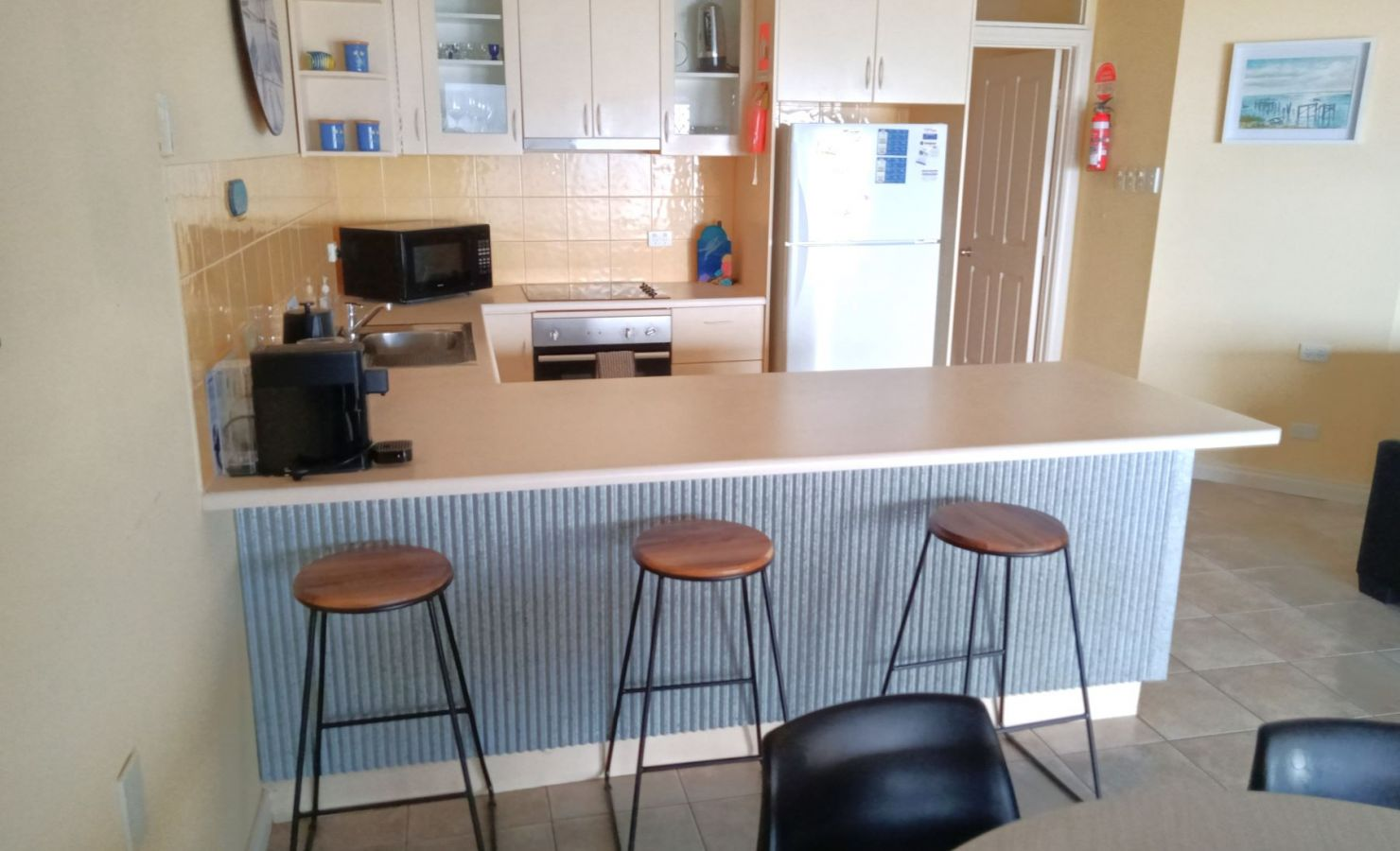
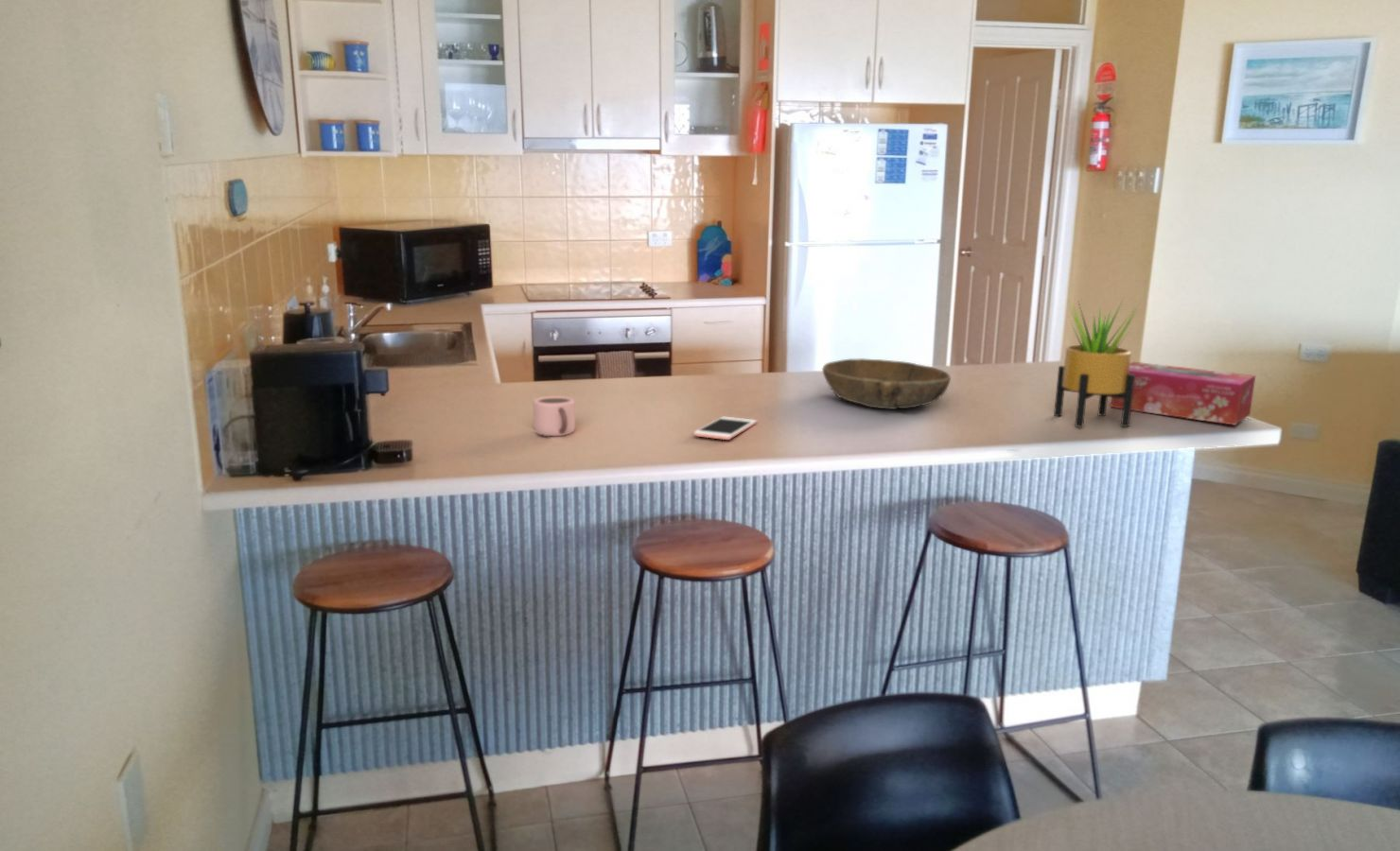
+ mug [533,395,576,438]
+ potted plant [1053,298,1142,428]
+ cell phone [692,416,758,441]
+ tissue box [1110,361,1256,426]
+ bowl [821,357,952,410]
